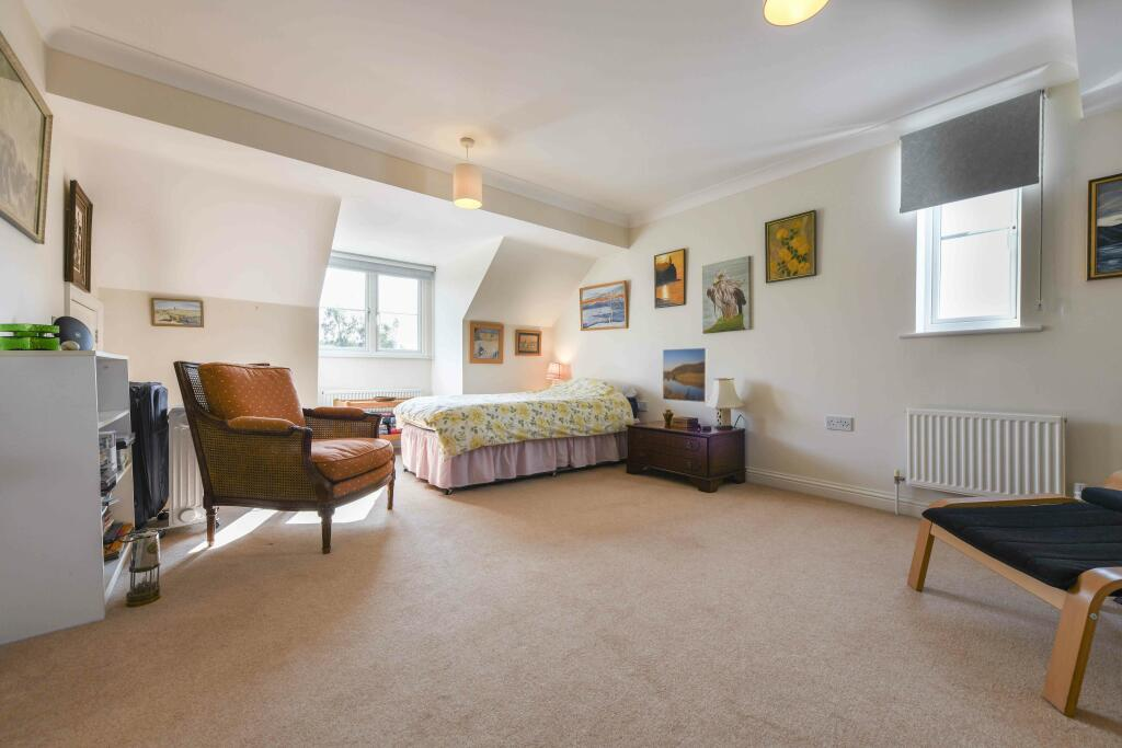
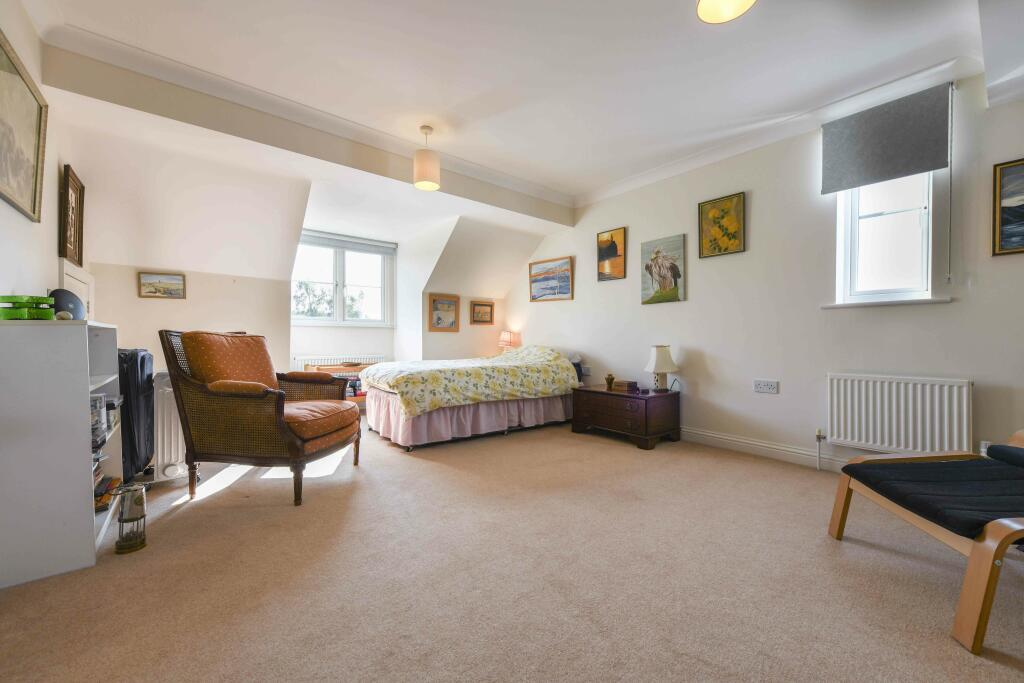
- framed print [662,347,709,403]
